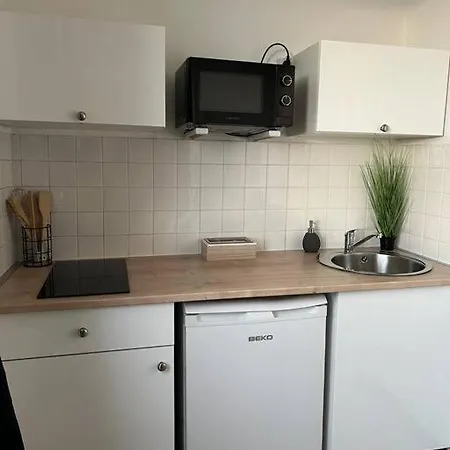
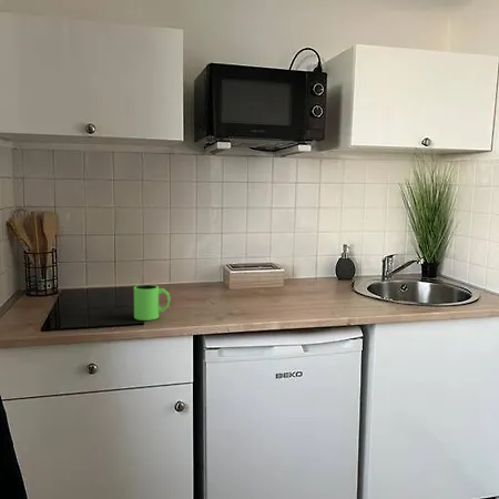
+ mug [133,284,172,322]
